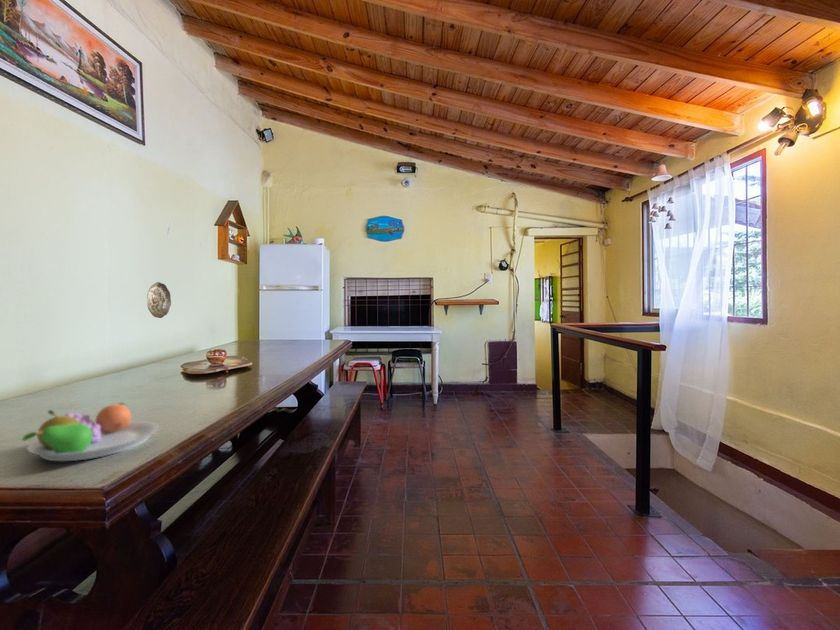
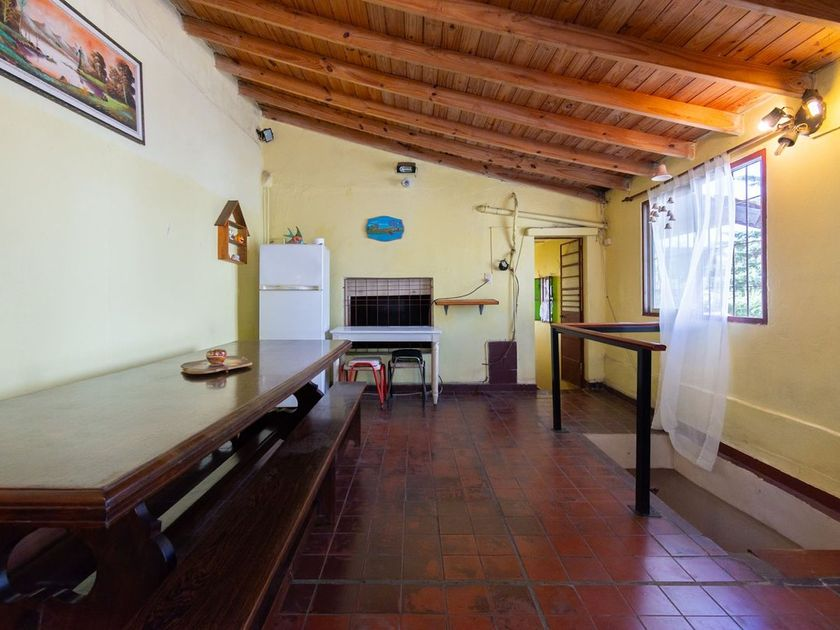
- fruit bowl [21,402,160,462]
- decorative plate [146,281,172,319]
